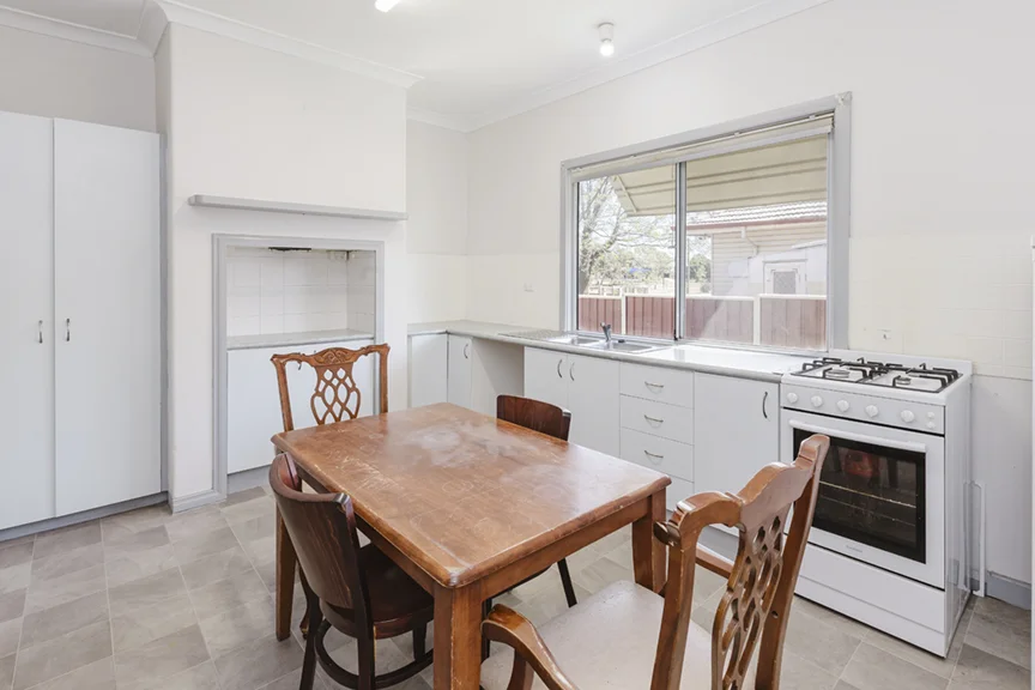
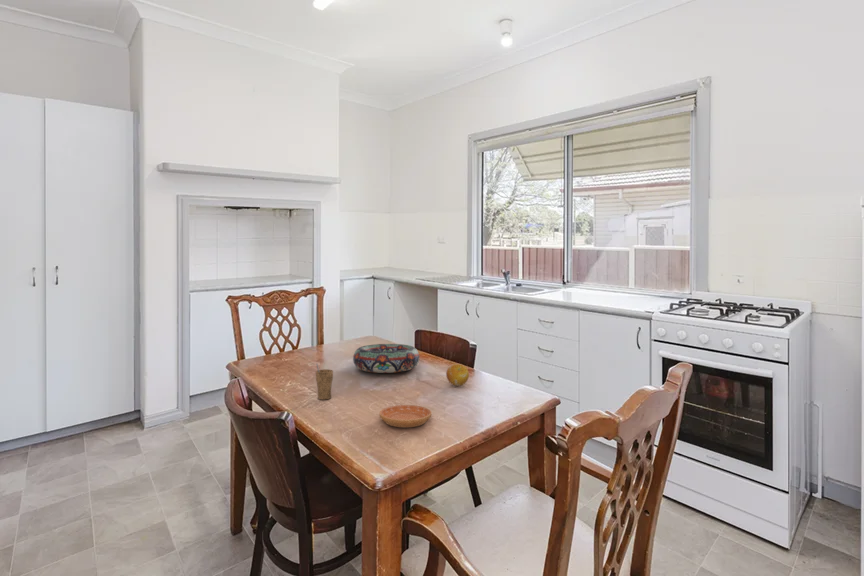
+ cup [315,363,334,400]
+ saucer [378,404,432,428]
+ fruit [445,363,470,387]
+ decorative bowl [352,343,420,374]
